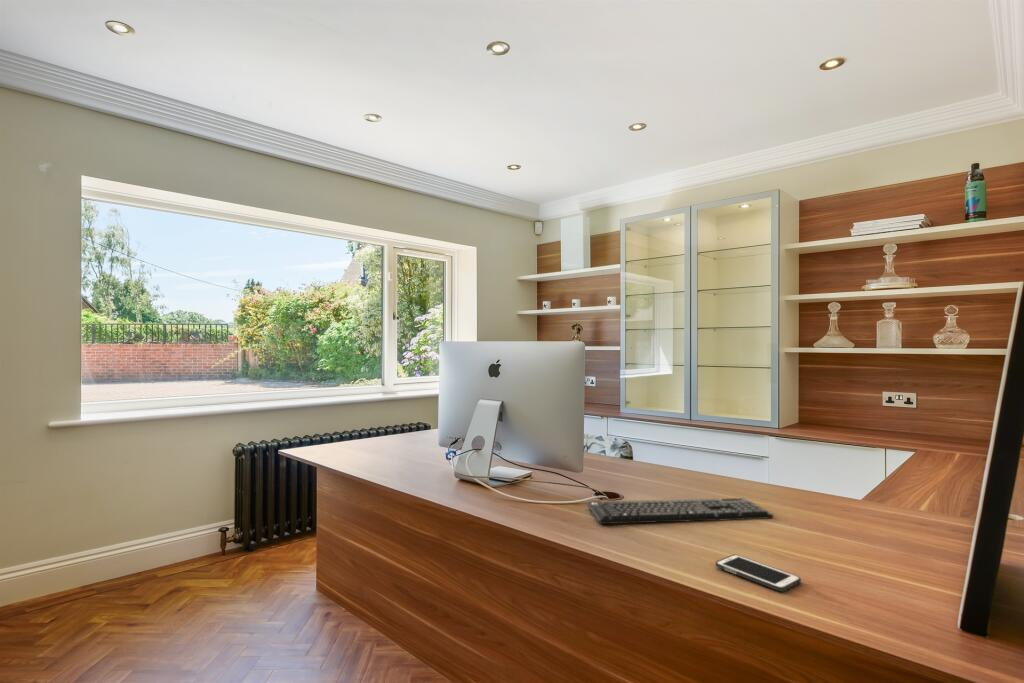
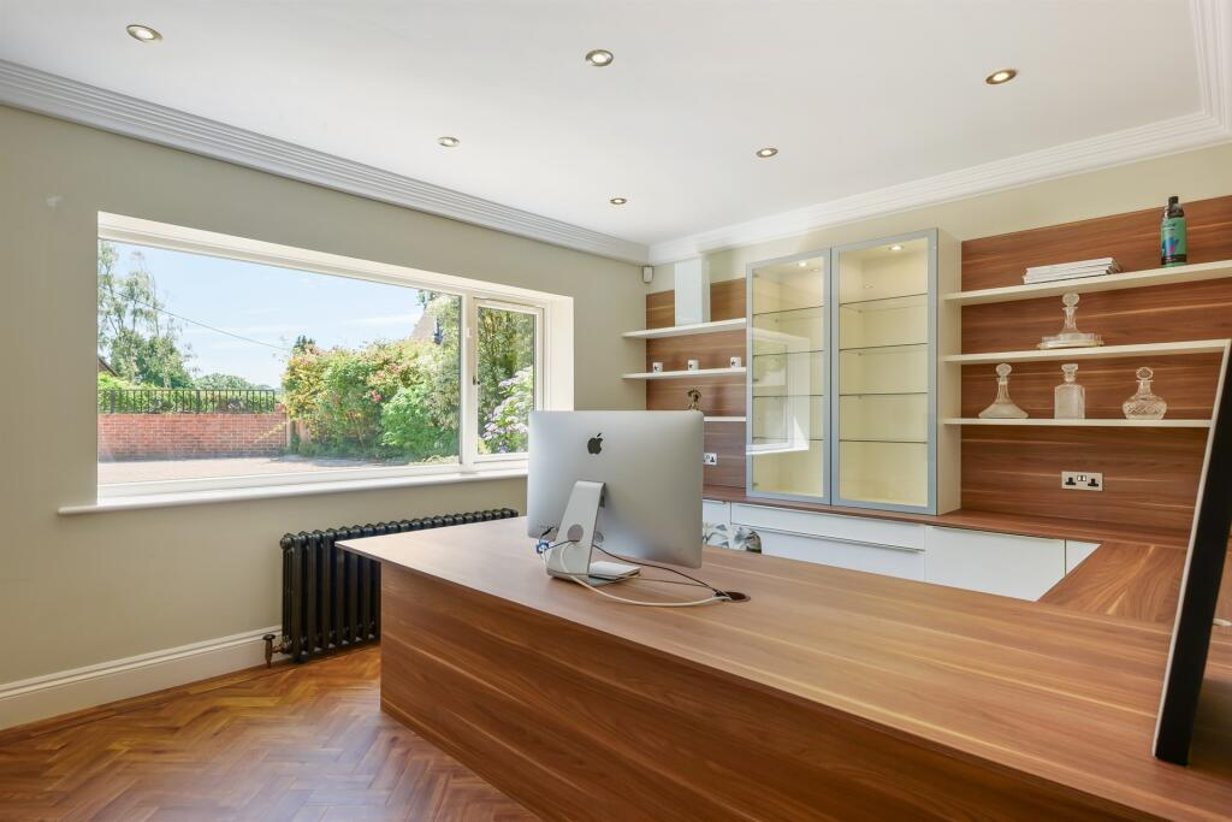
- cell phone [714,554,802,593]
- keyboard [586,497,774,525]
